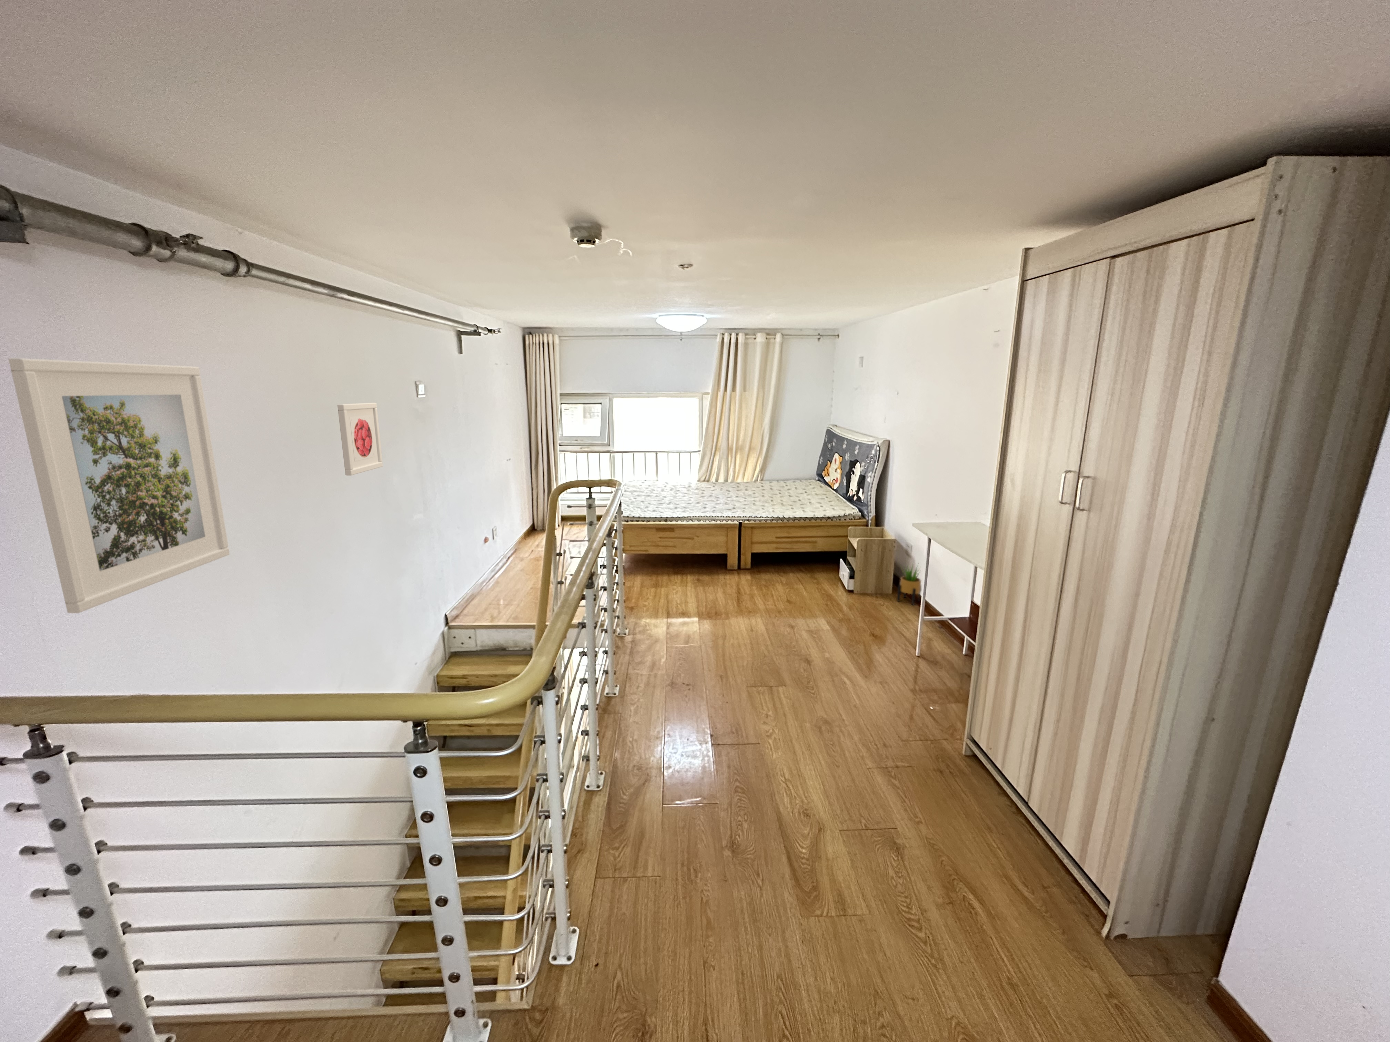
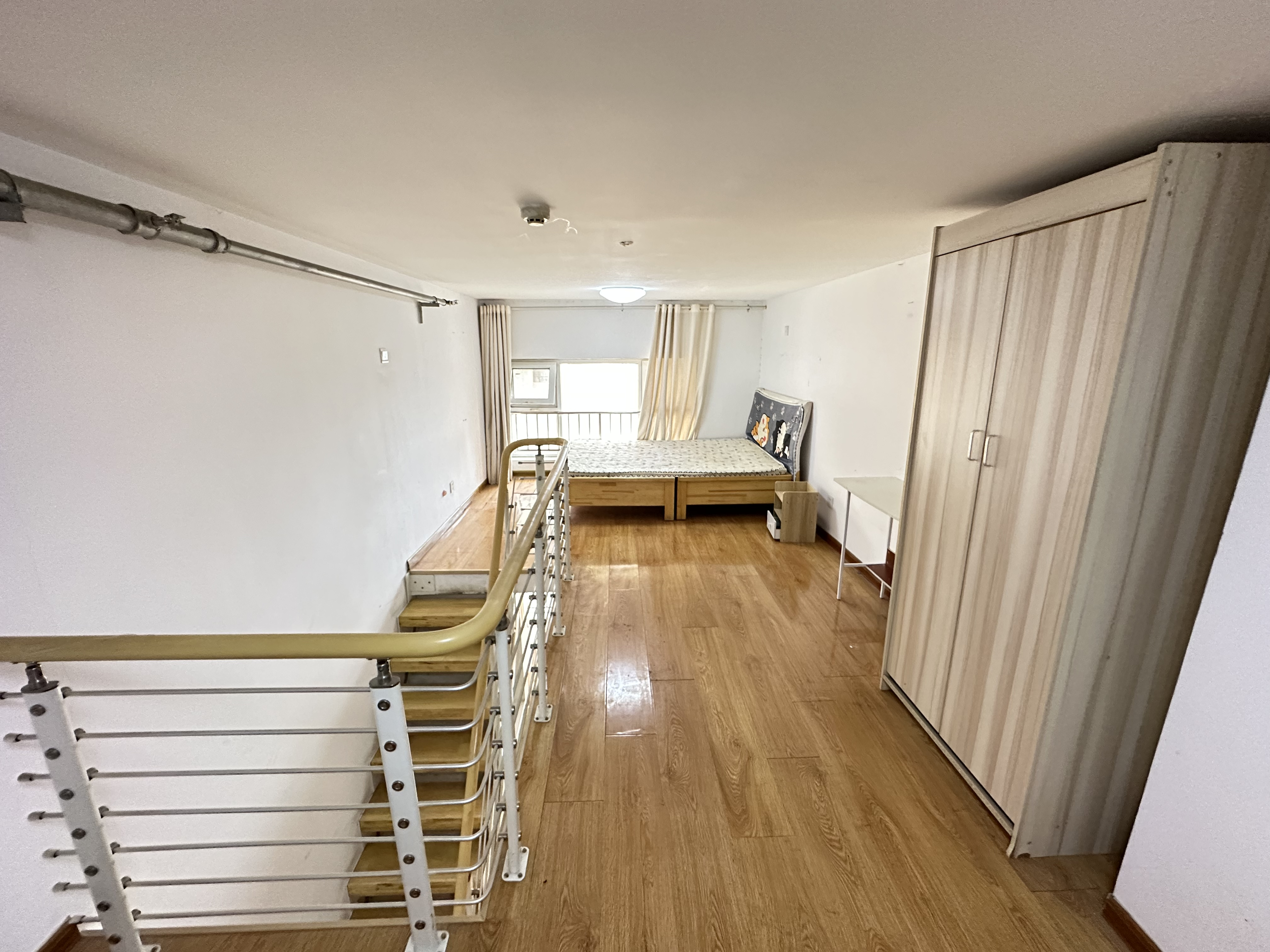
- potted plant [896,561,923,605]
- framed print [9,358,230,614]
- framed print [337,403,383,476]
